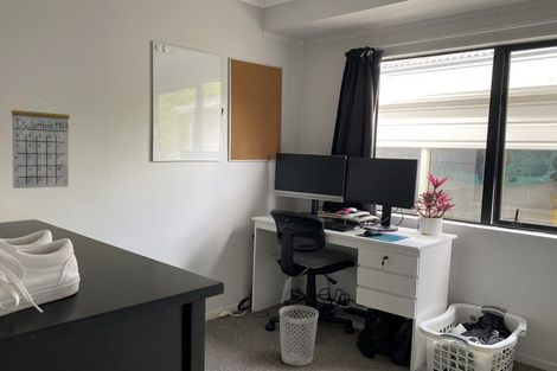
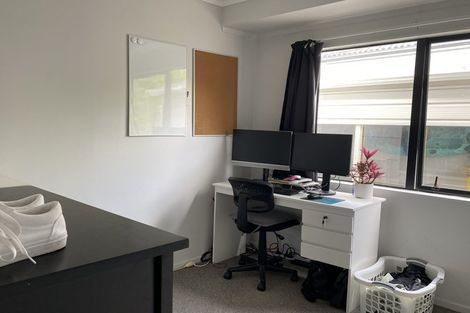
- calendar [11,96,71,190]
- wastebasket [278,305,319,366]
